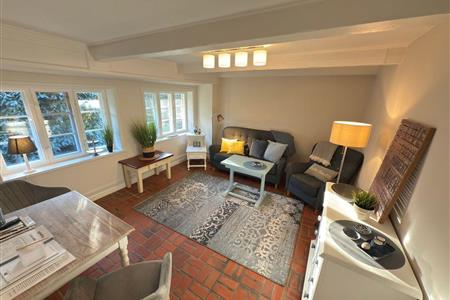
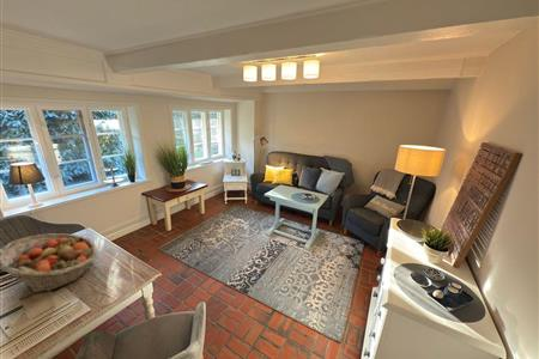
+ fruit basket [0,232,98,293]
